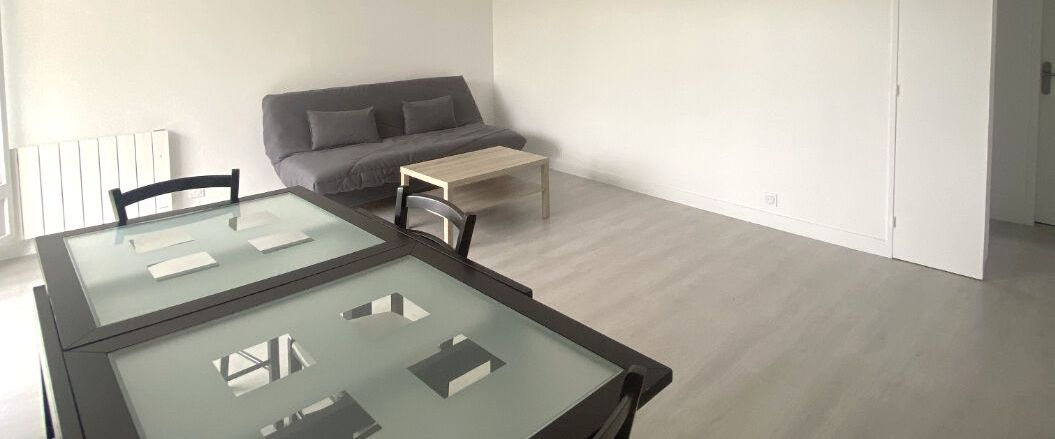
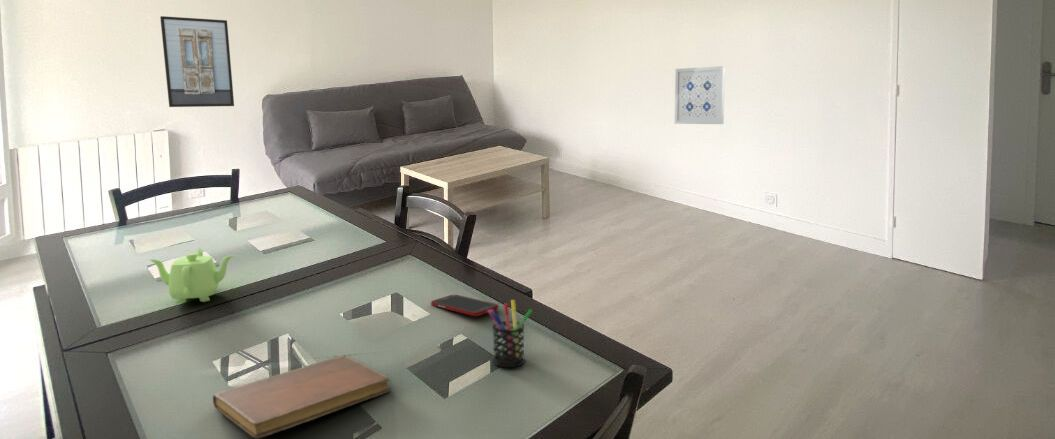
+ teapot [148,248,236,304]
+ pen holder [487,299,533,368]
+ notebook [212,354,392,439]
+ cell phone [430,294,500,317]
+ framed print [159,15,235,108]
+ wall art [674,65,726,125]
